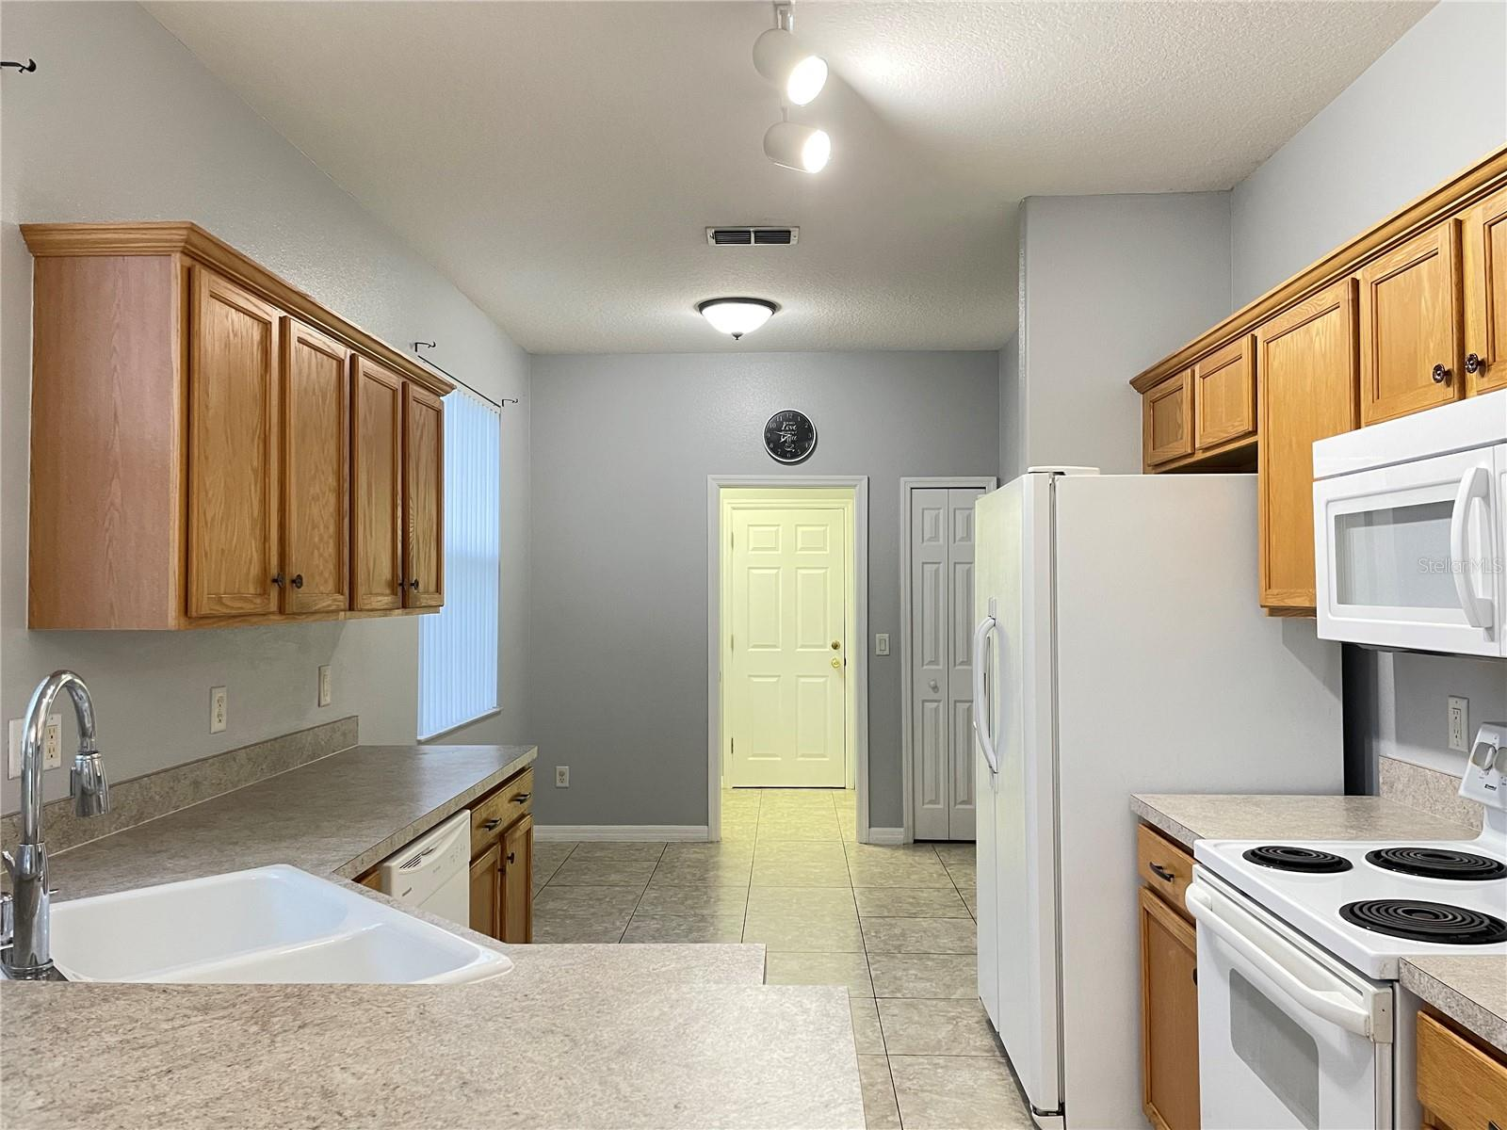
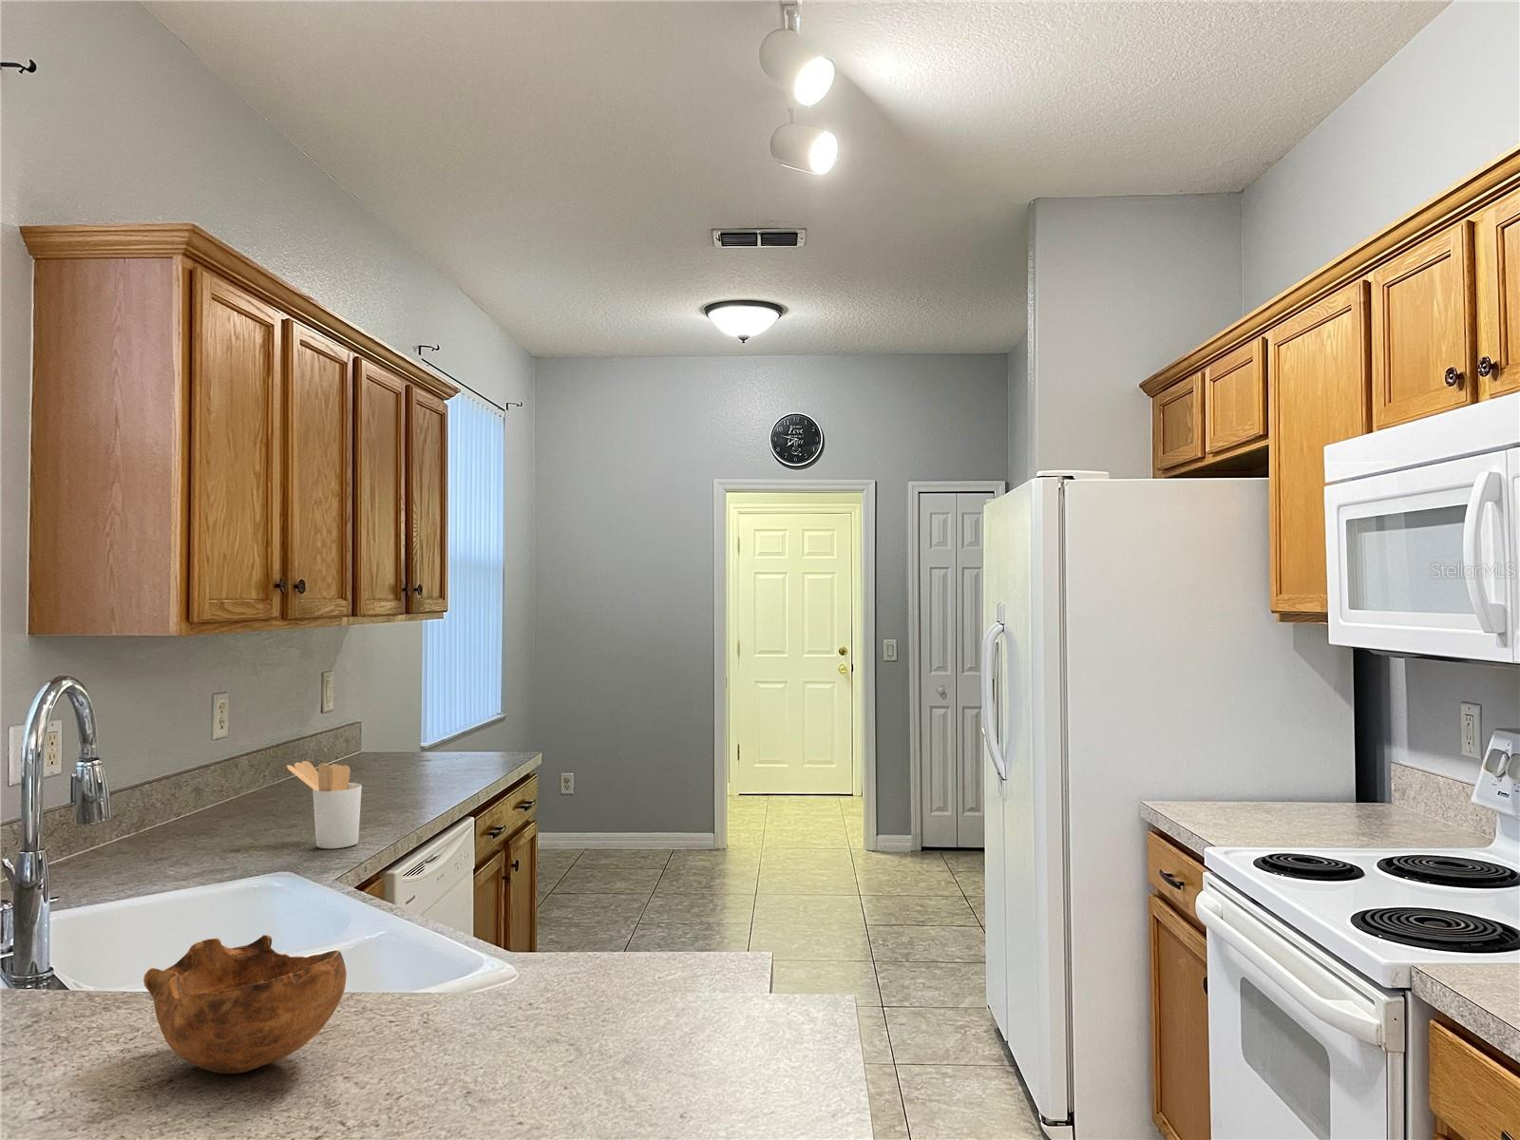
+ bowl [142,934,348,1074]
+ utensil holder [286,760,363,849]
